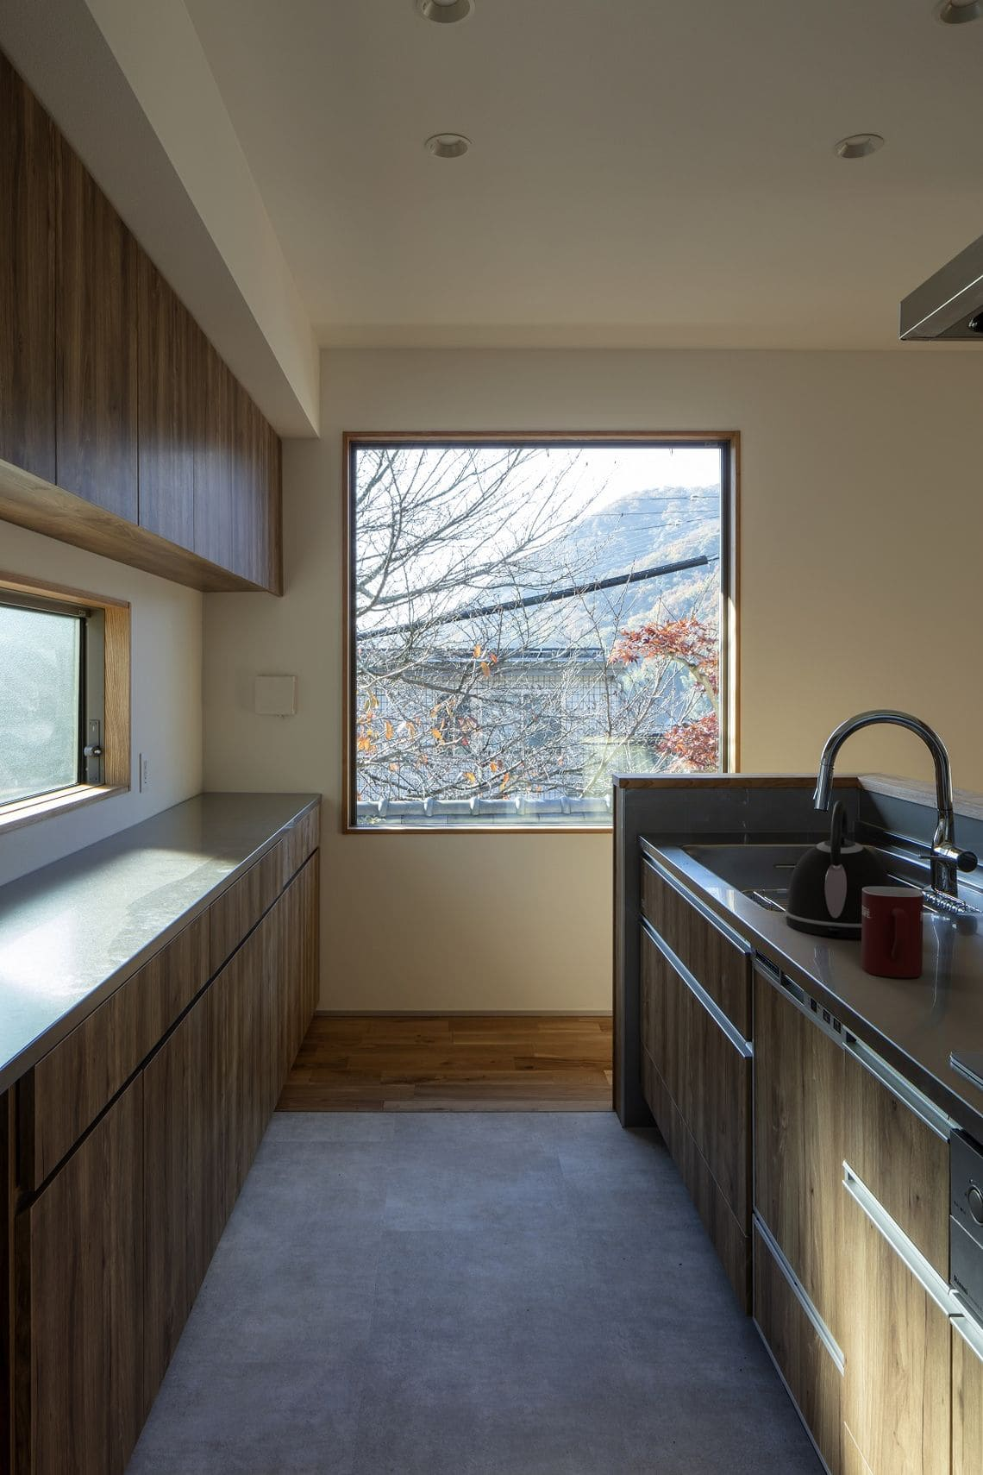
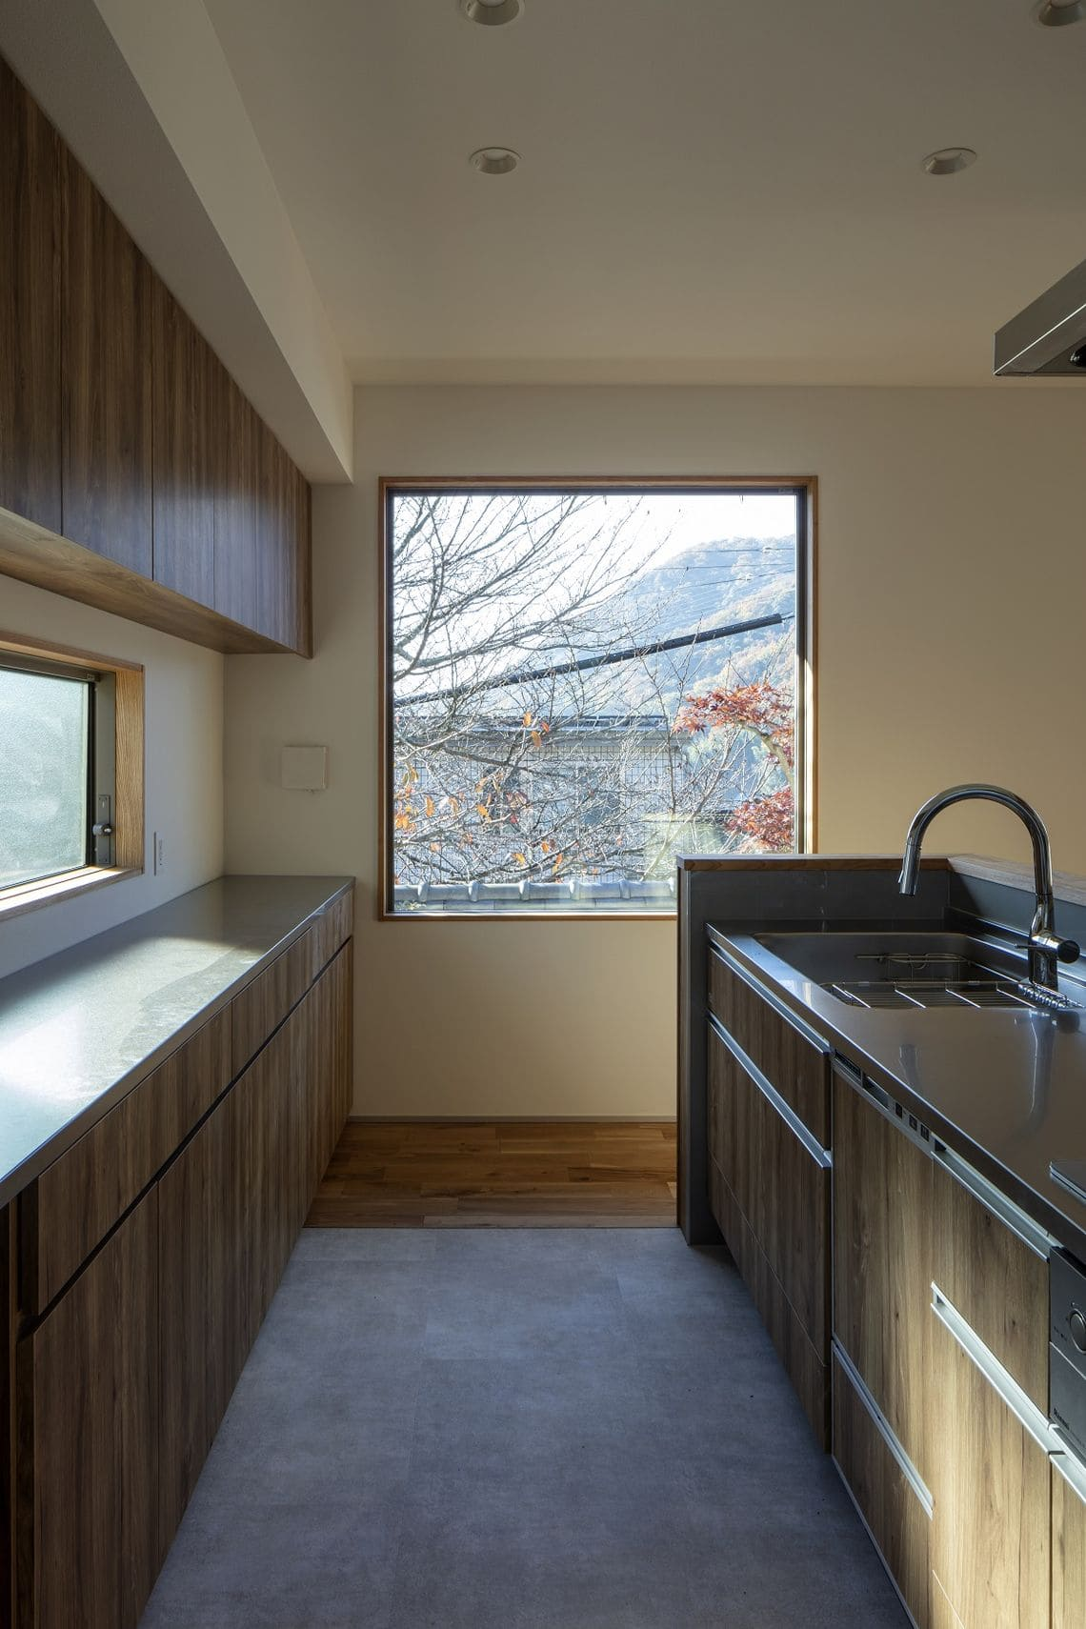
- kettle [783,800,892,938]
- mug [860,886,925,978]
